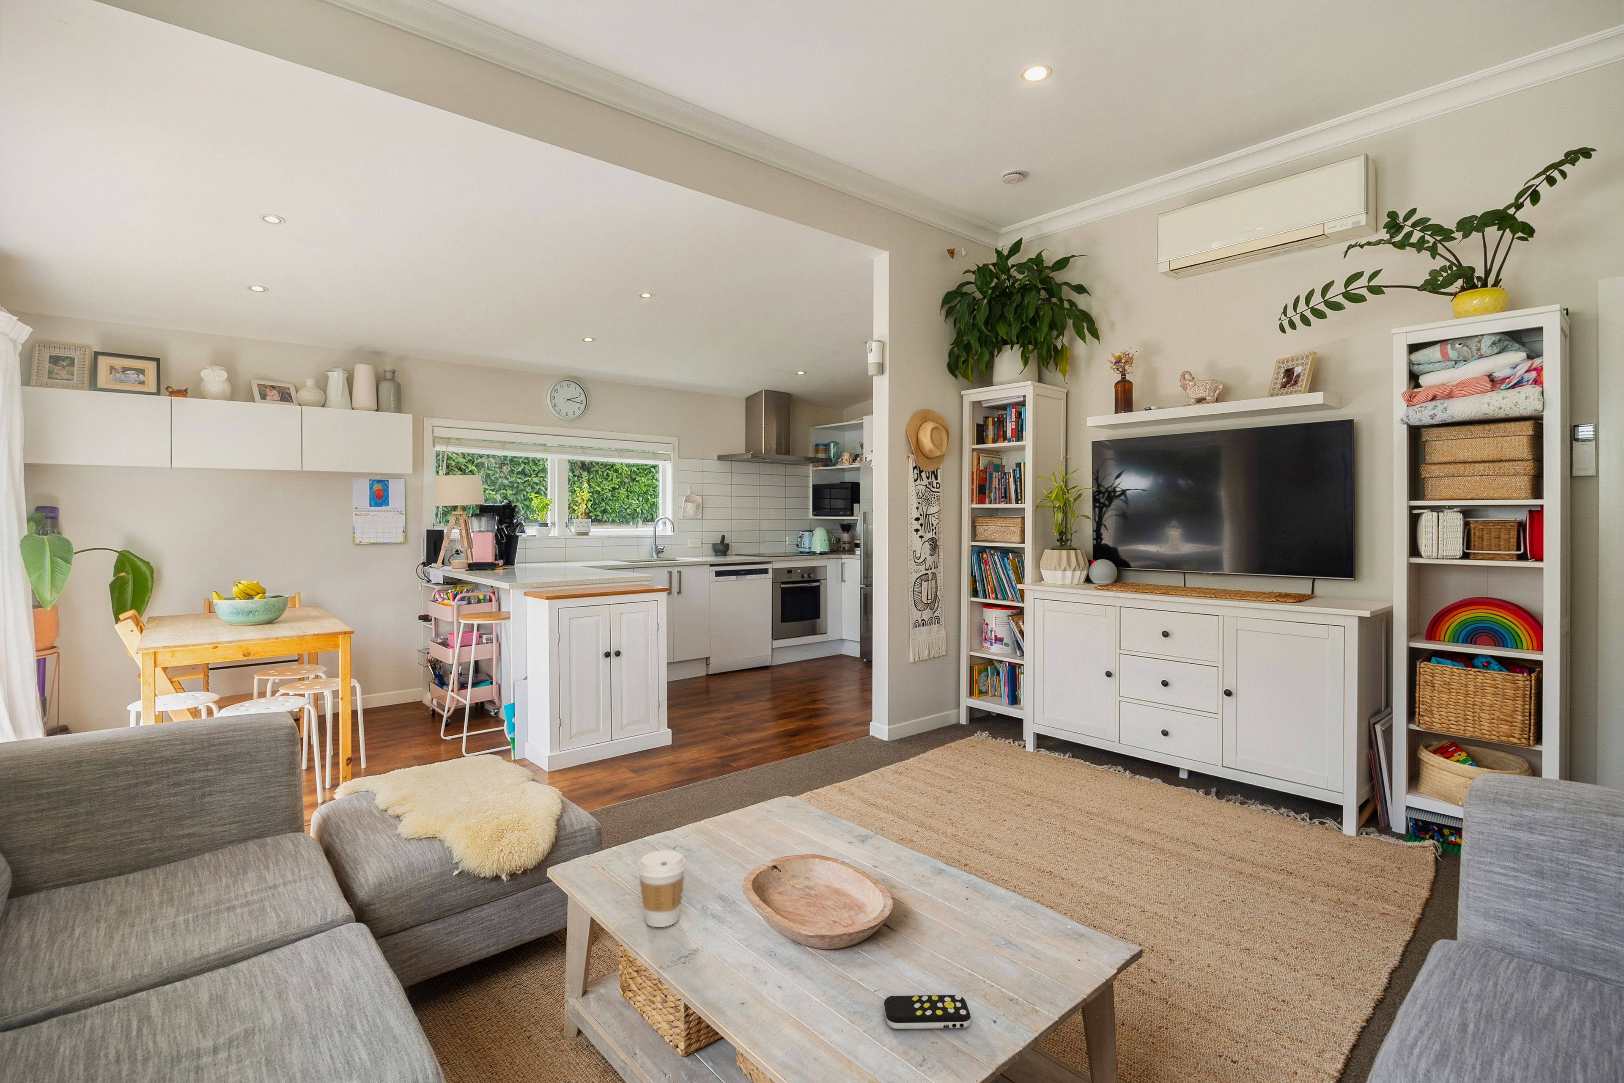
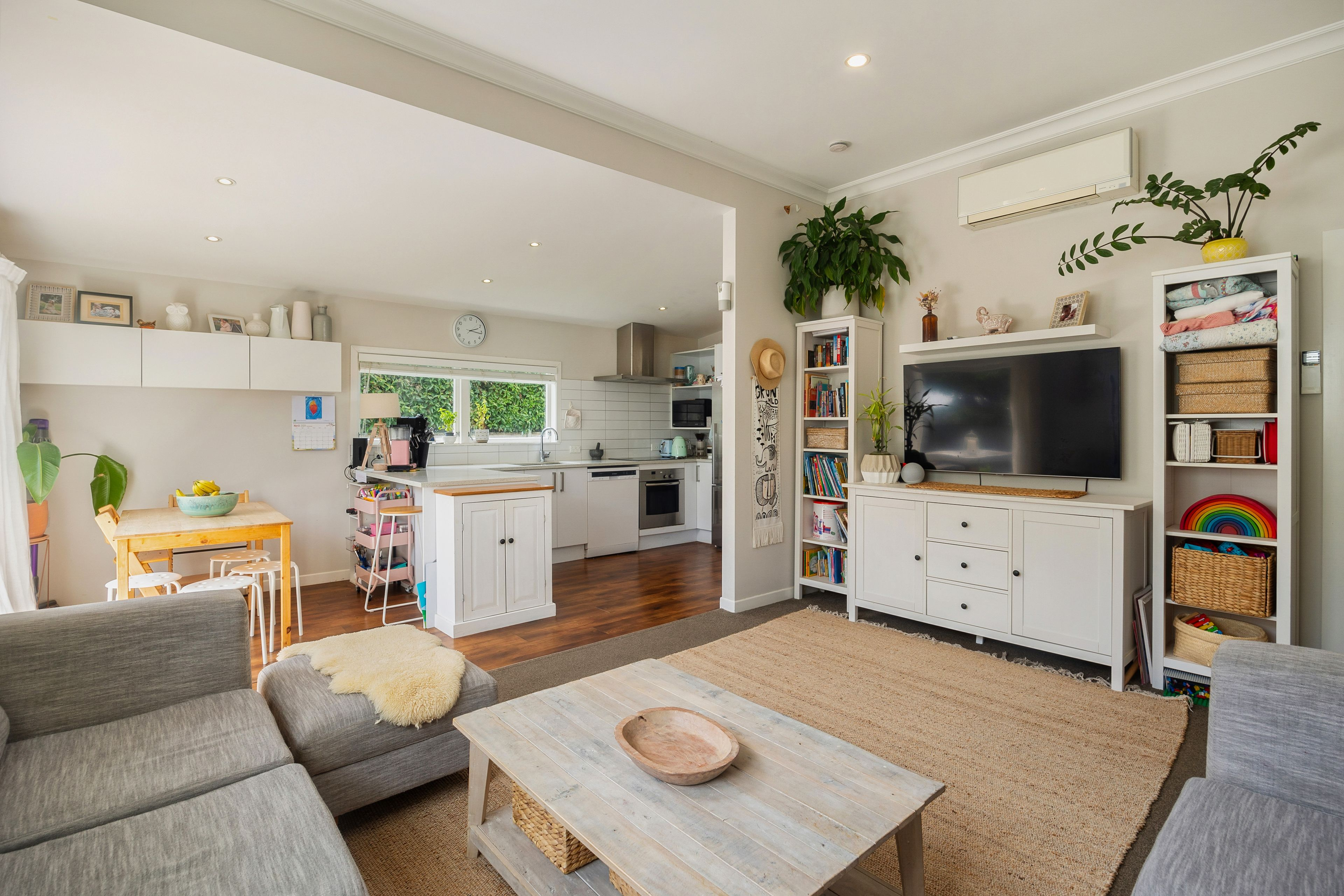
- remote control [883,995,971,1030]
- coffee cup [638,850,686,928]
